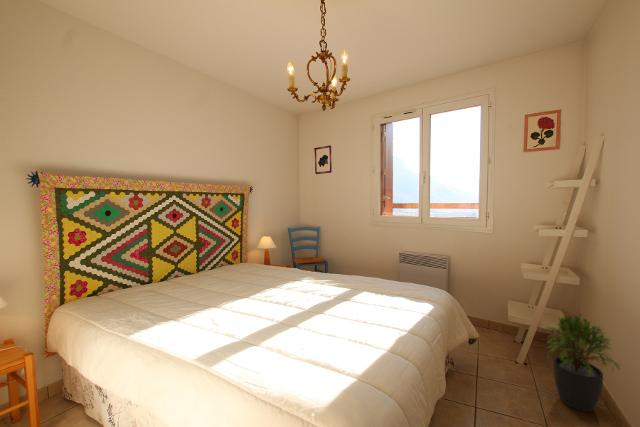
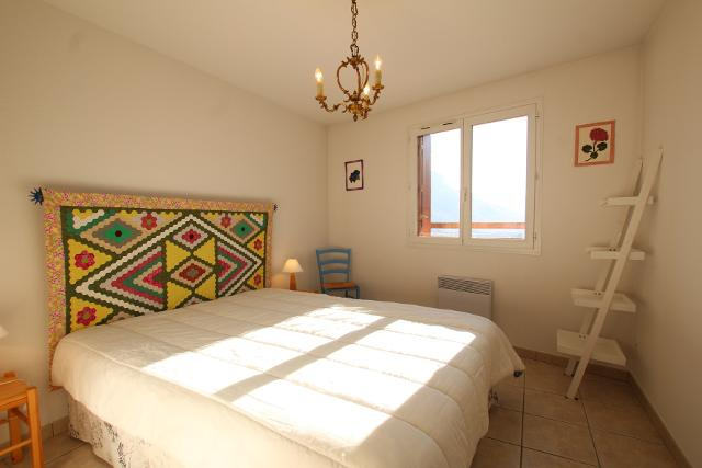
- potted plant [544,313,625,413]
